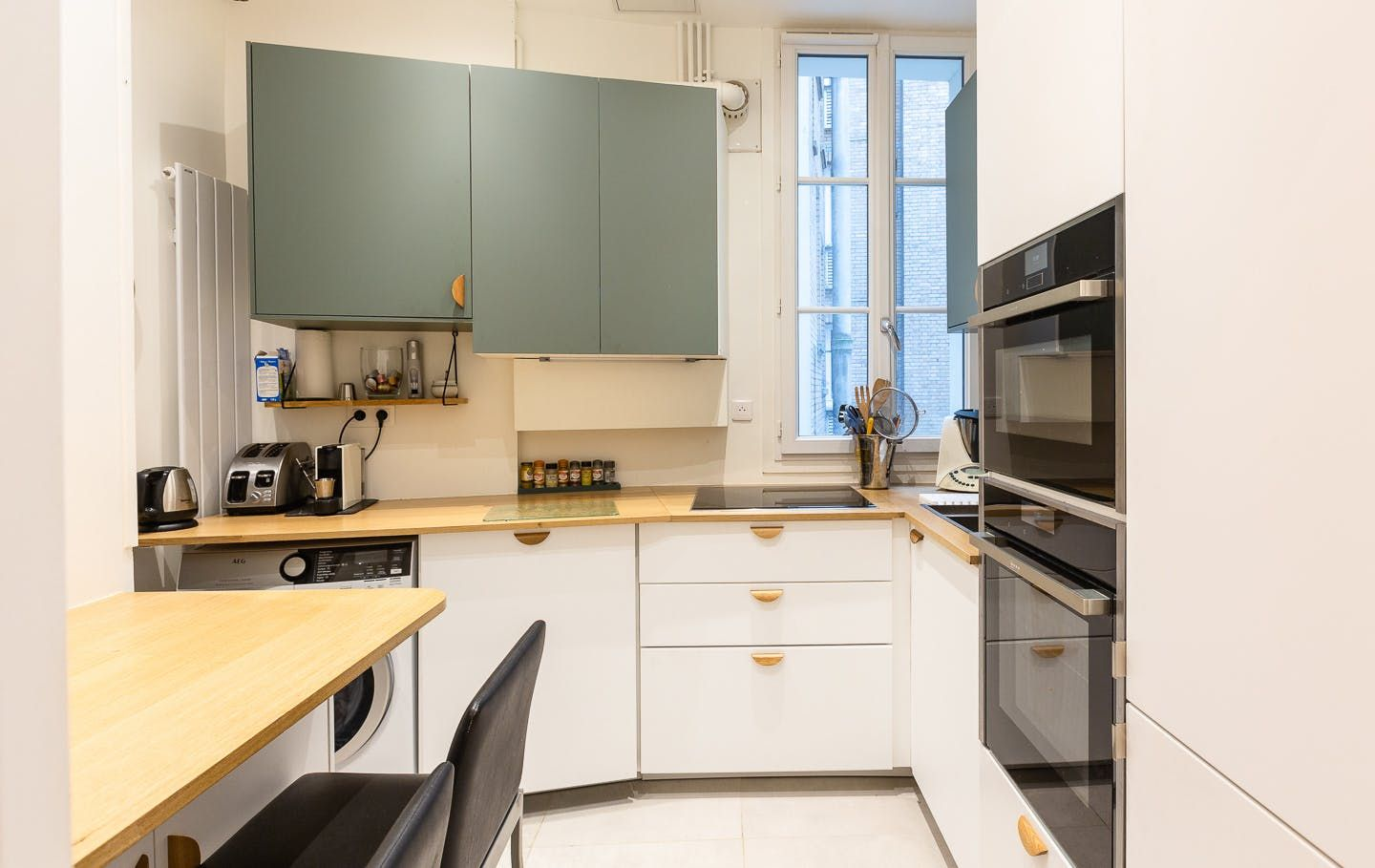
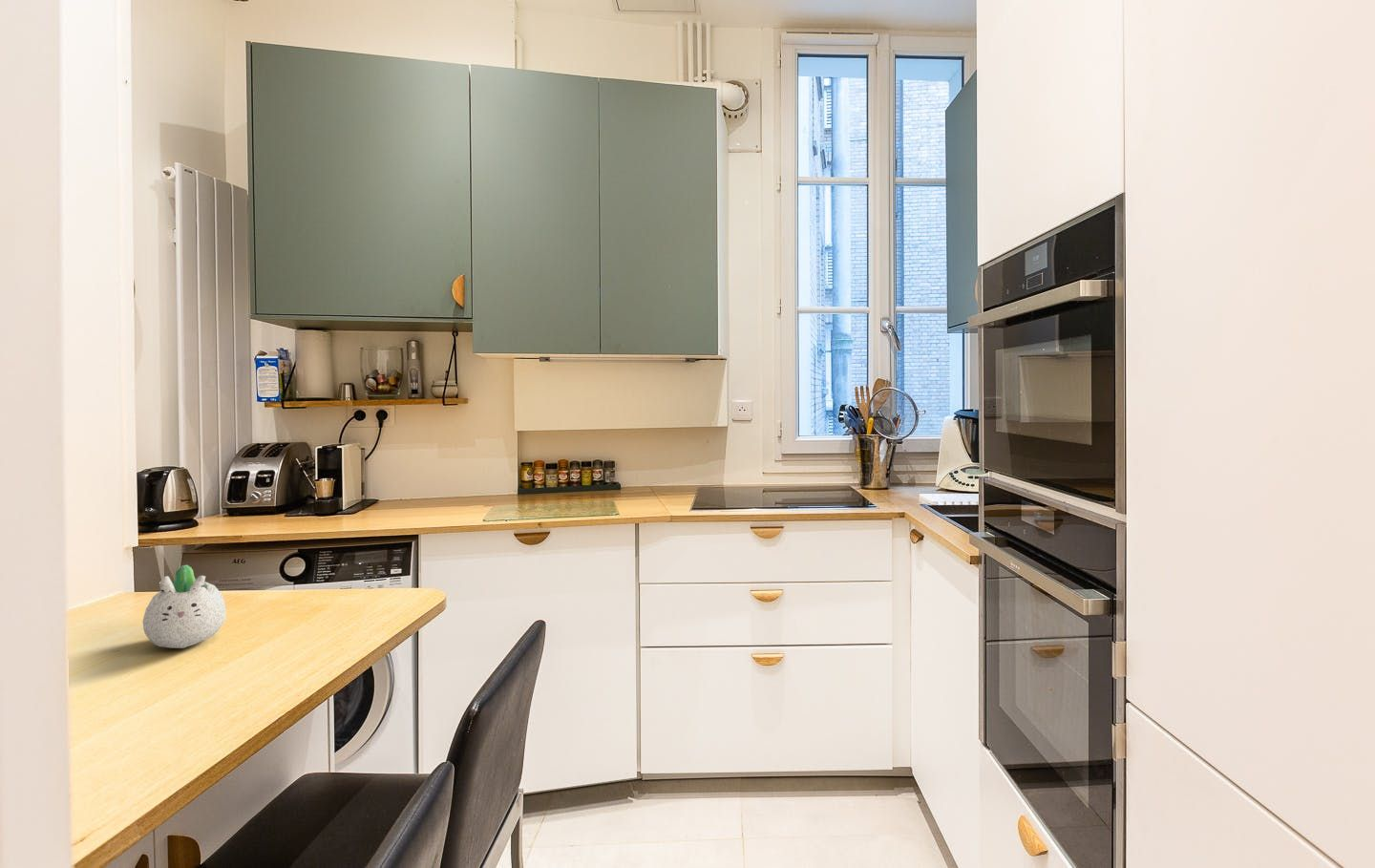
+ succulent planter [141,564,226,649]
